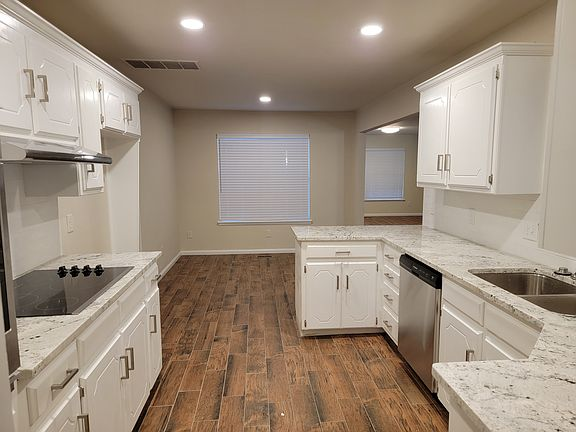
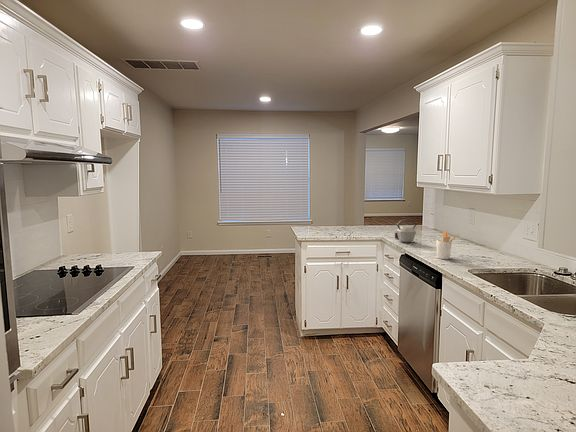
+ utensil holder [436,230,461,260]
+ kettle [394,219,417,243]
